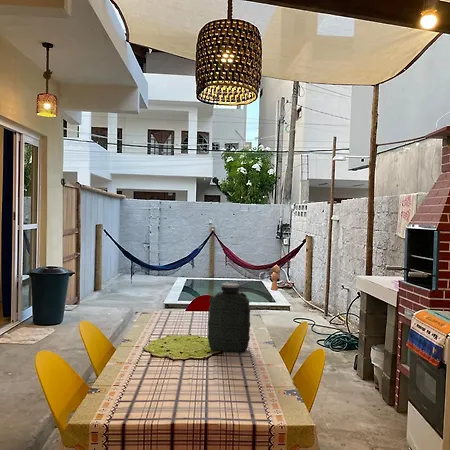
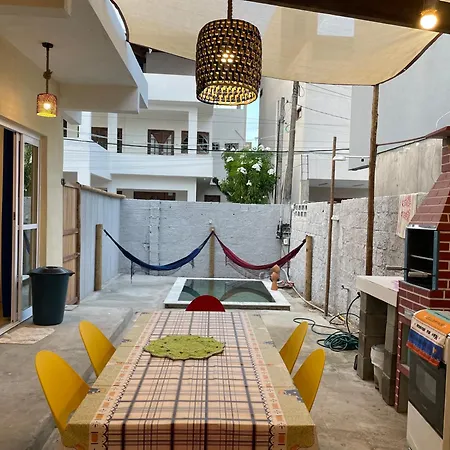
- water jug [207,282,252,353]
